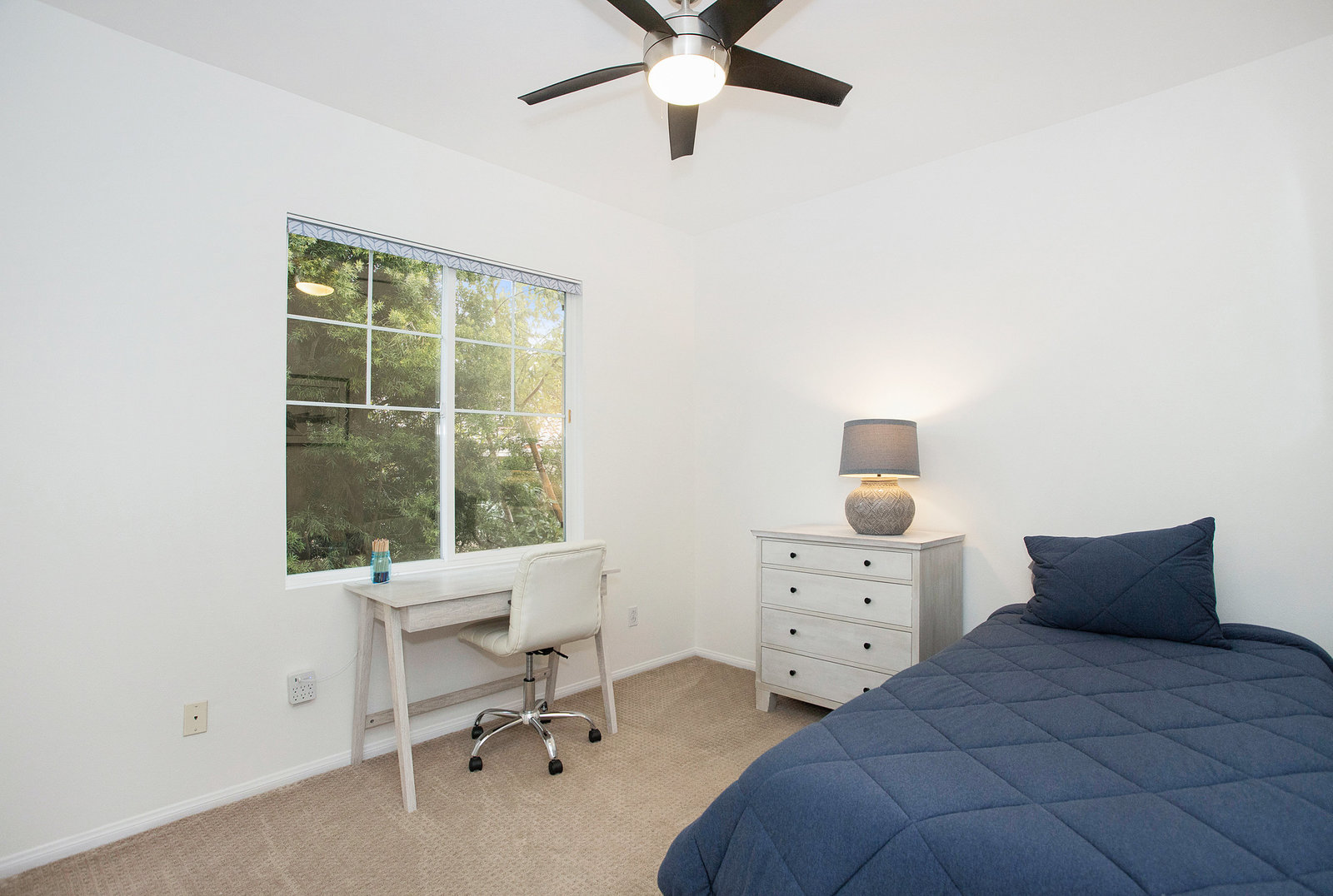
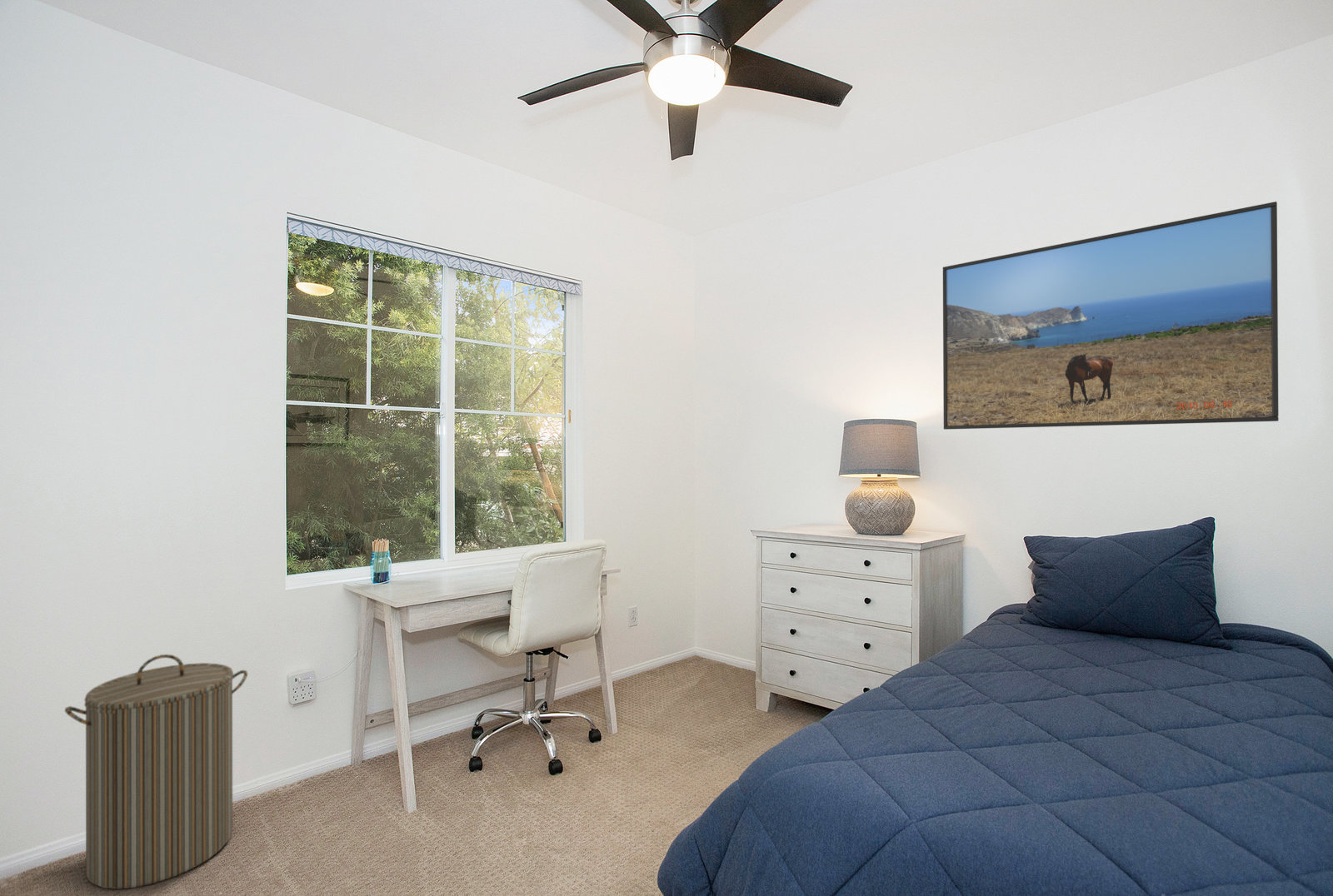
+ laundry hamper [64,654,248,890]
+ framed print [942,201,1280,431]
